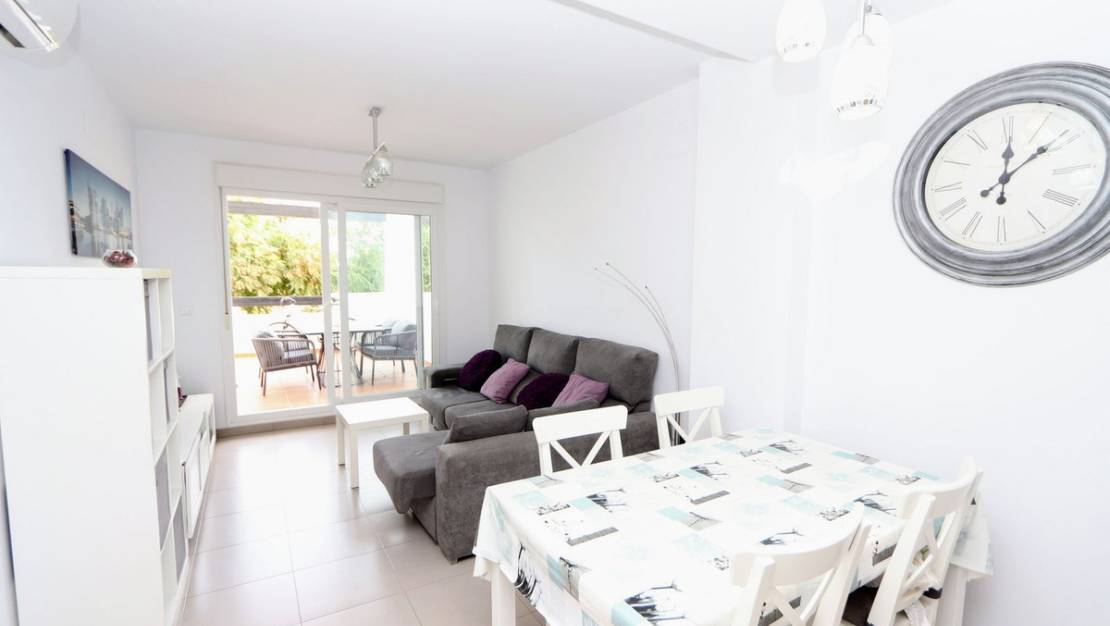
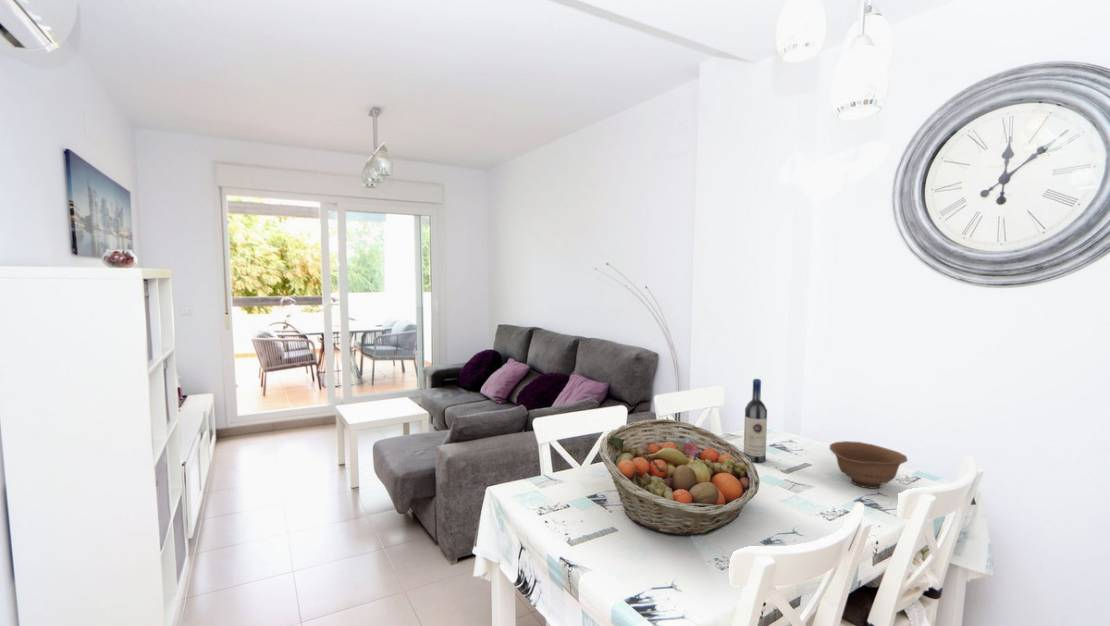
+ fruit basket [598,418,761,537]
+ wine bottle [743,378,768,463]
+ bowl [828,440,909,490]
